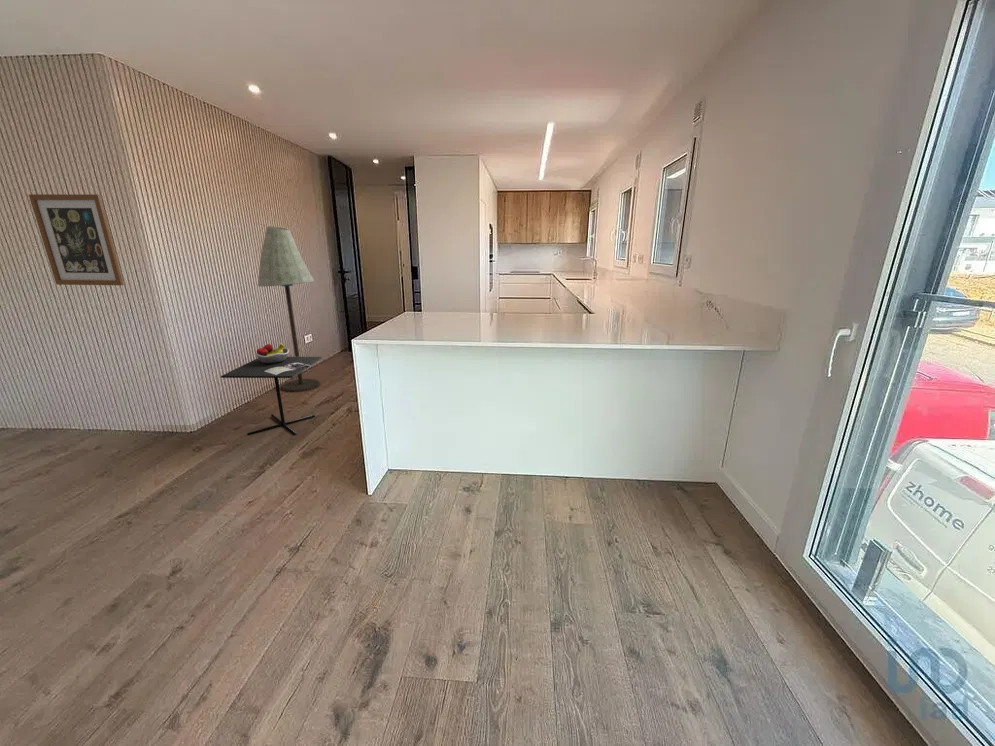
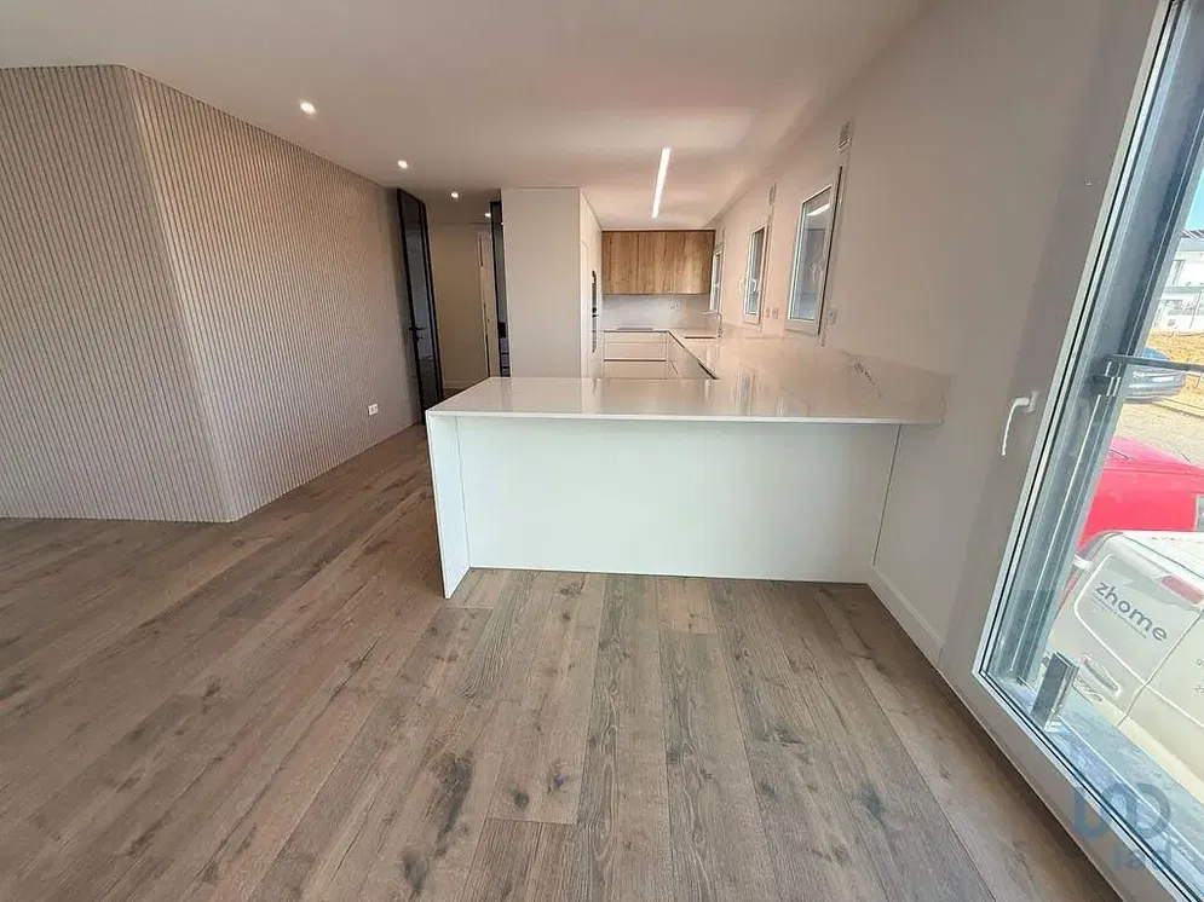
- kitchen table [220,342,323,436]
- floor lamp [257,225,321,393]
- wall art [28,193,125,286]
